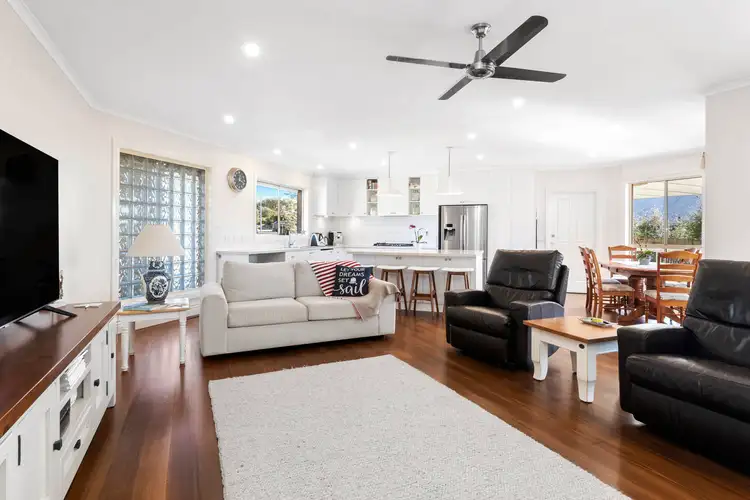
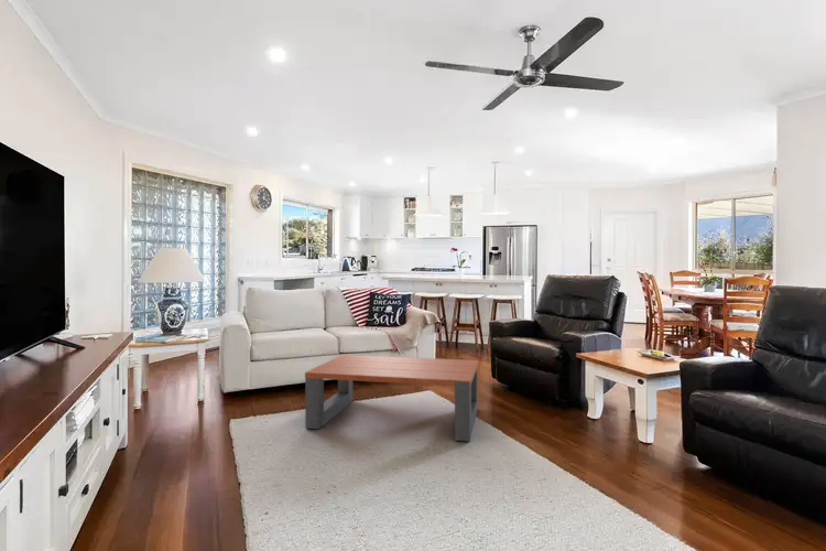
+ coffee table [304,354,479,443]
